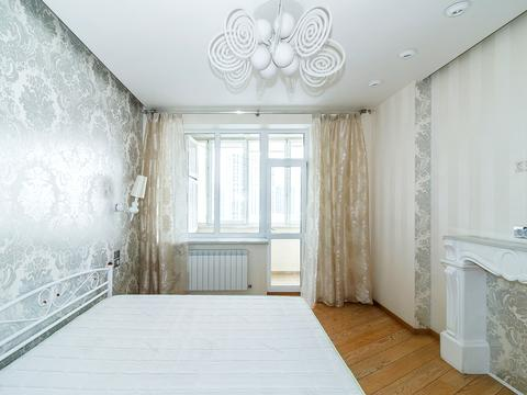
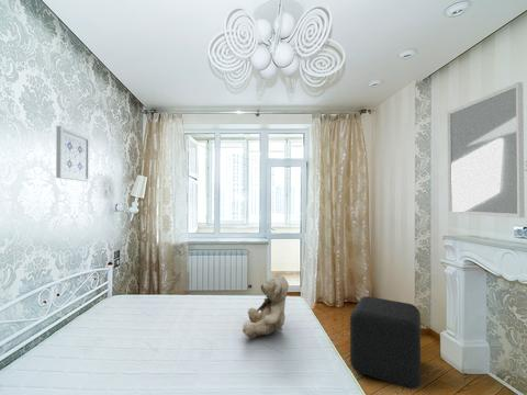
+ teddy bear [242,273,290,339]
+ wall art [55,125,90,182]
+ cube [349,295,422,390]
+ home mirror [446,81,526,218]
